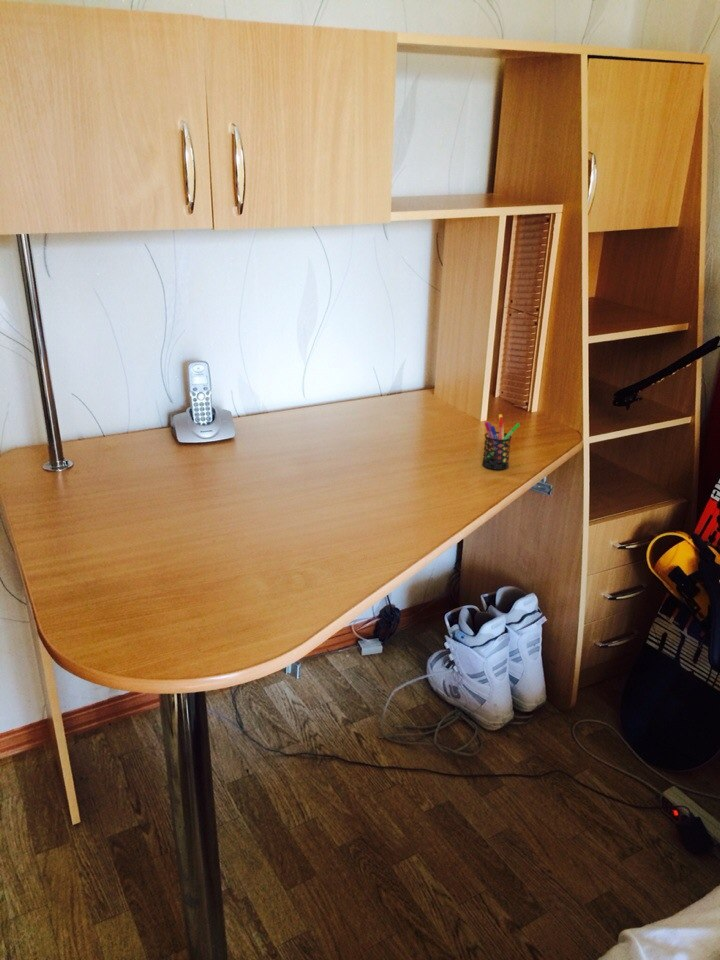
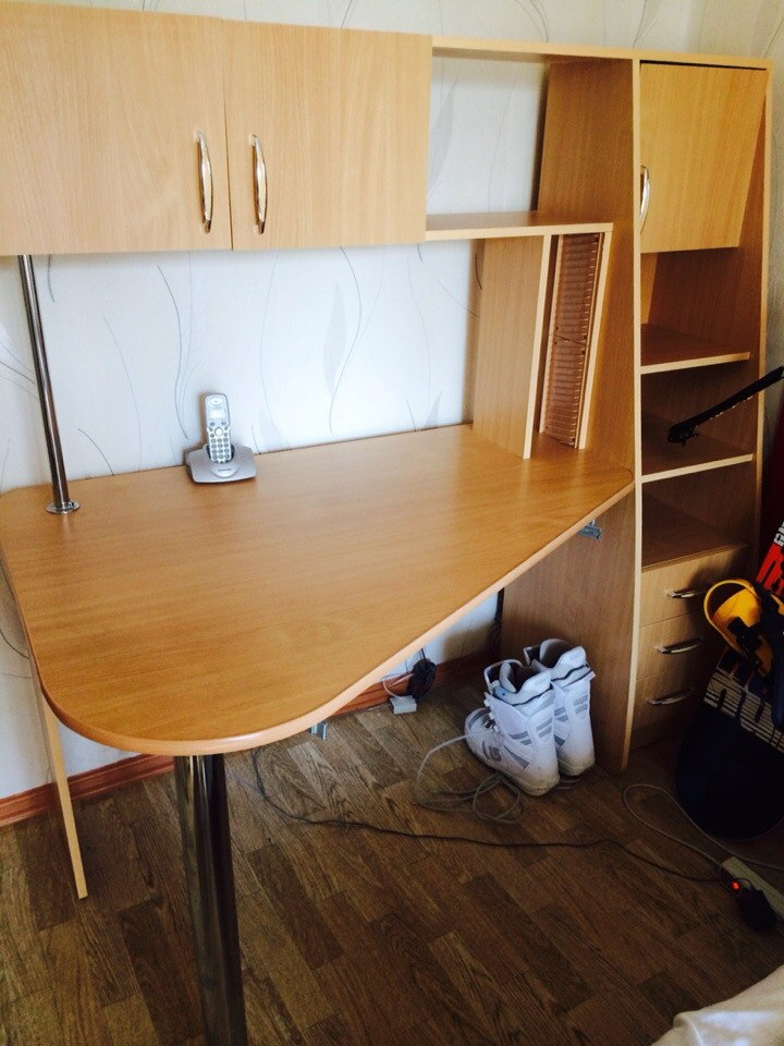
- pen holder [481,413,521,471]
